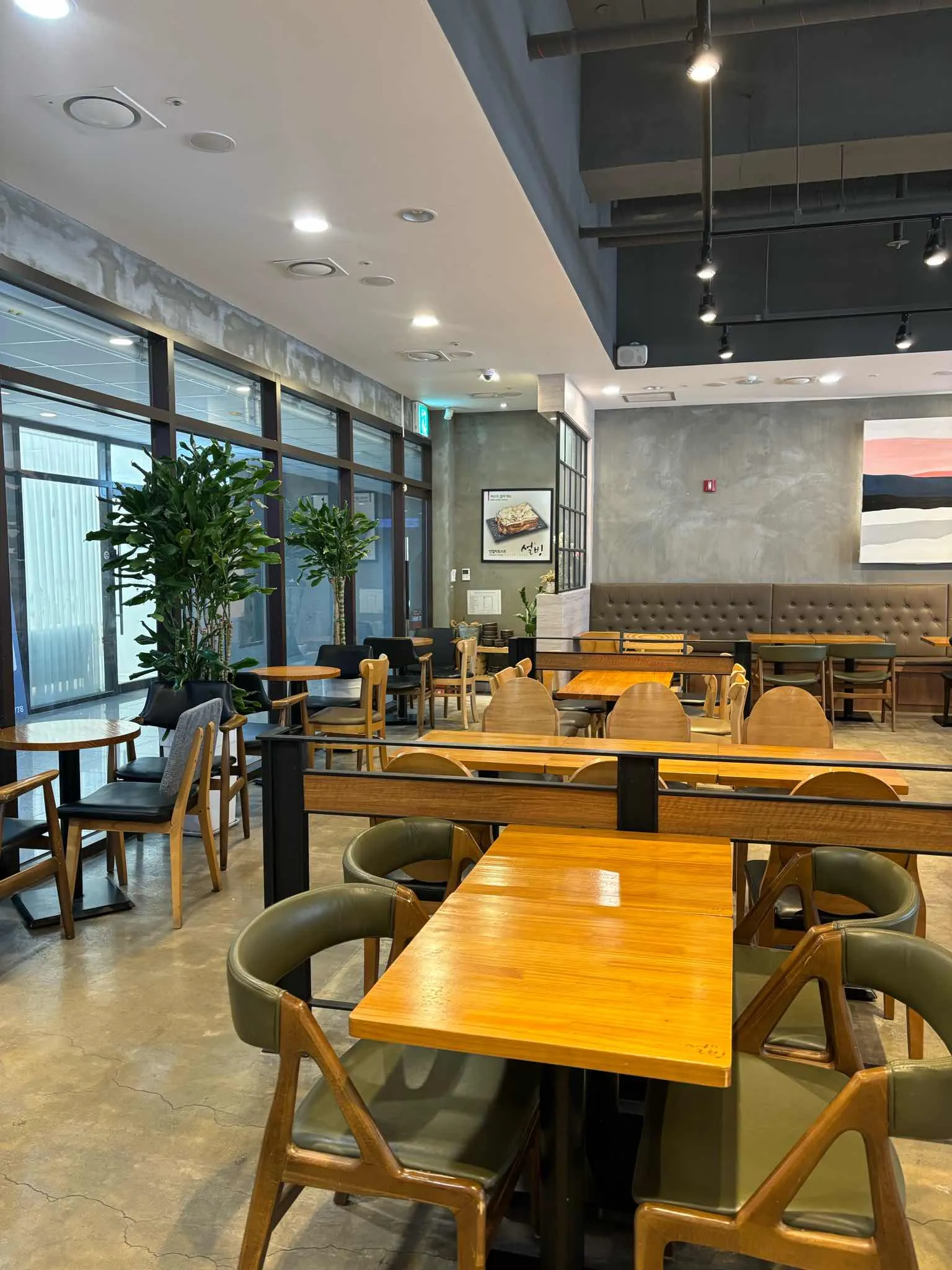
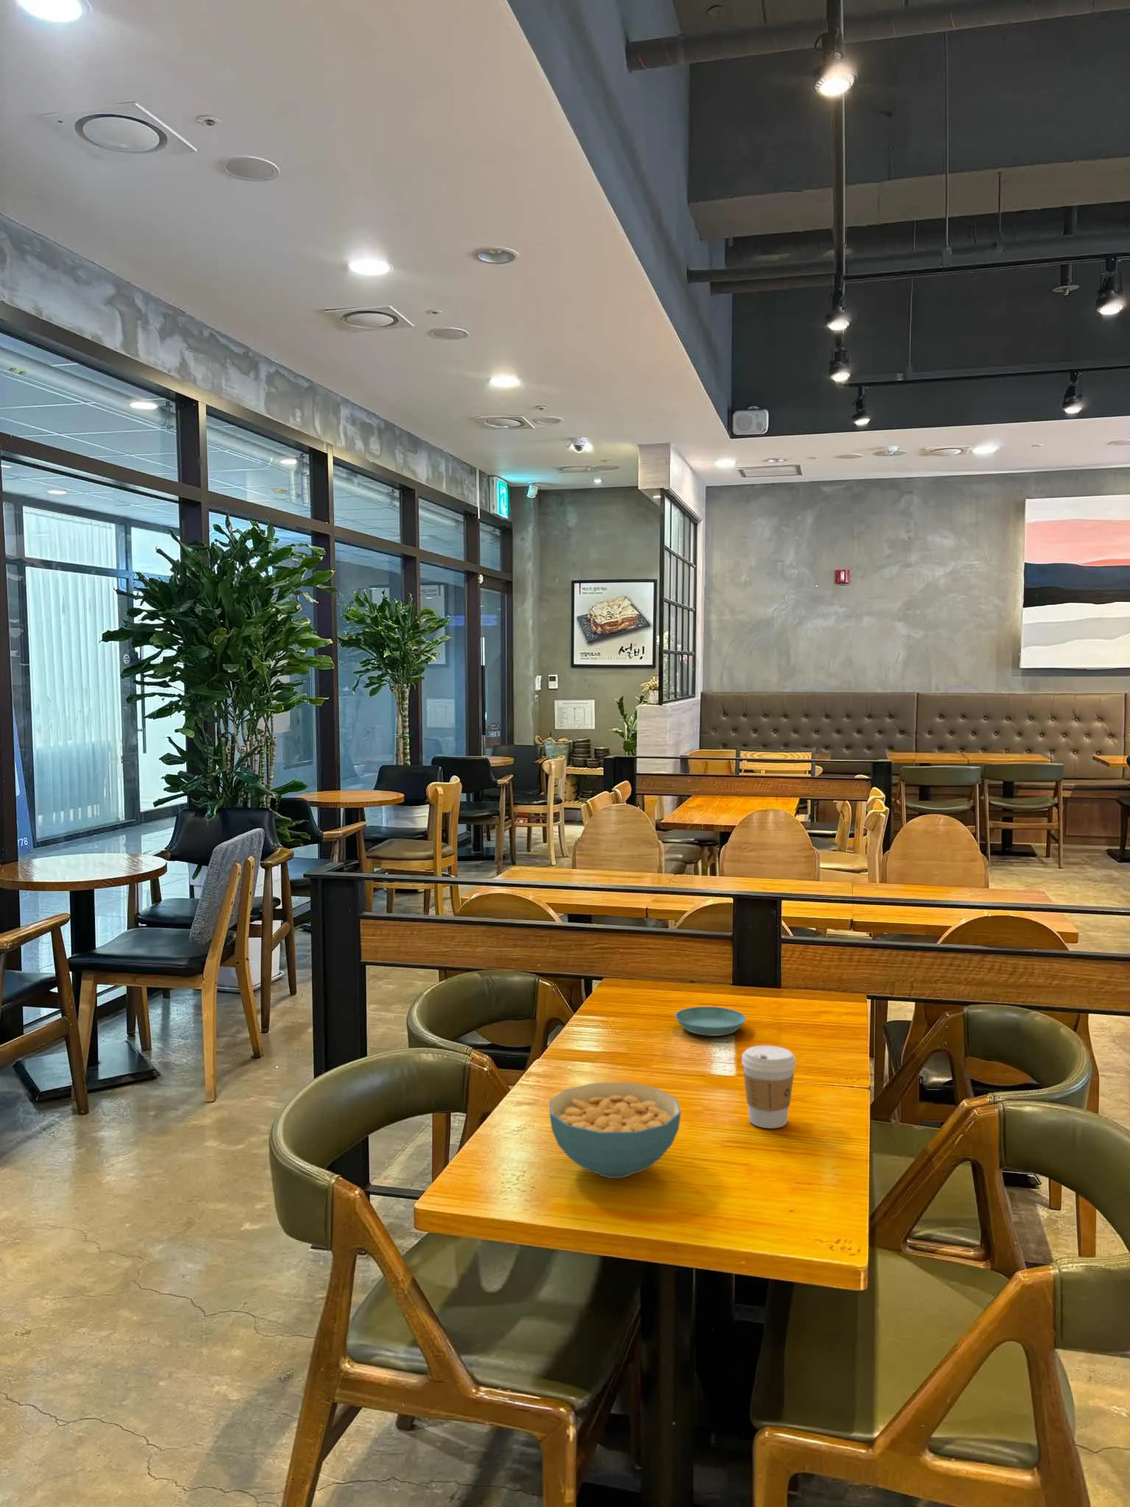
+ saucer [674,1006,747,1037]
+ coffee cup [741,1045,796,1128]
+ cereal bowl [548,1082,683,1178]
